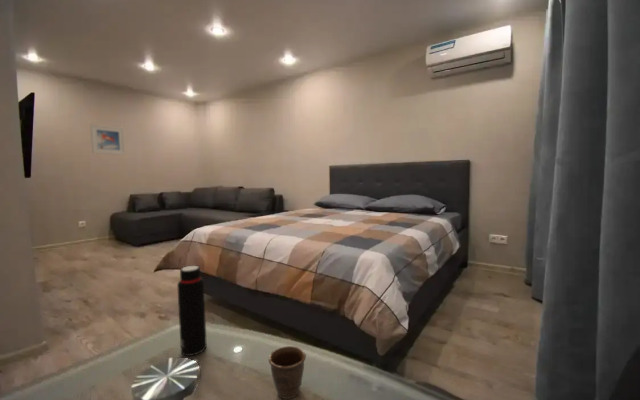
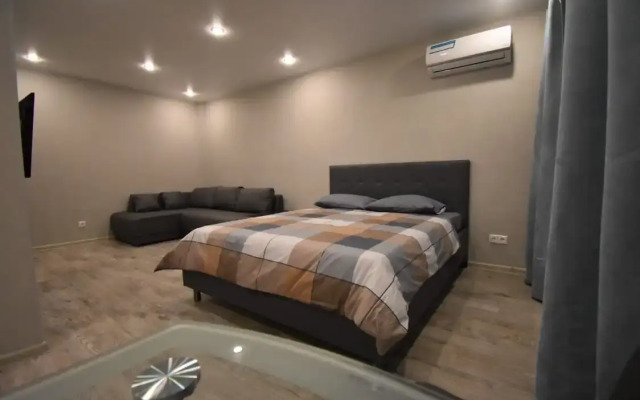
- mug [268,345,307,400]
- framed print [89,123,126,156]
- water bottle [176,265,208,357]
